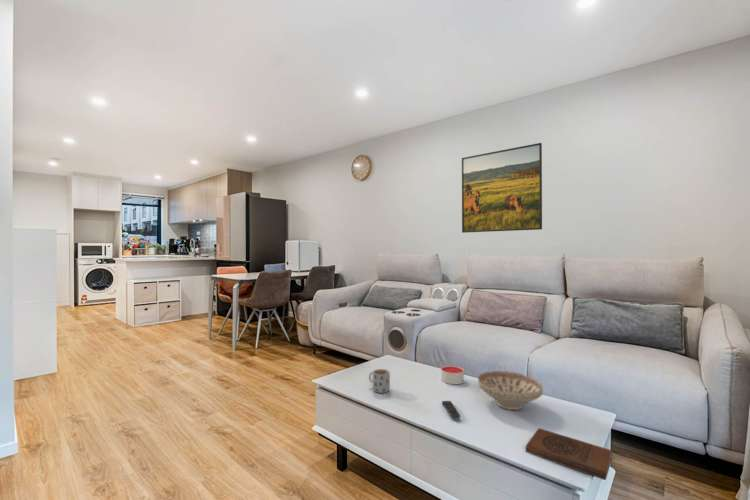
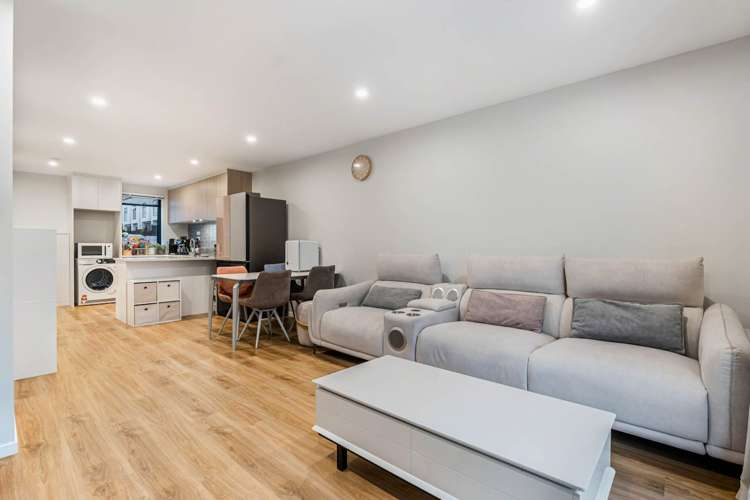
- remote control [441,400,461,421]
- mug [368,368,391,394]
- decorative bowl [477,370,544,411]
- book [525,427,613,481]
- candle [440,365,465,385]
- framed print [461,142,543,234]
